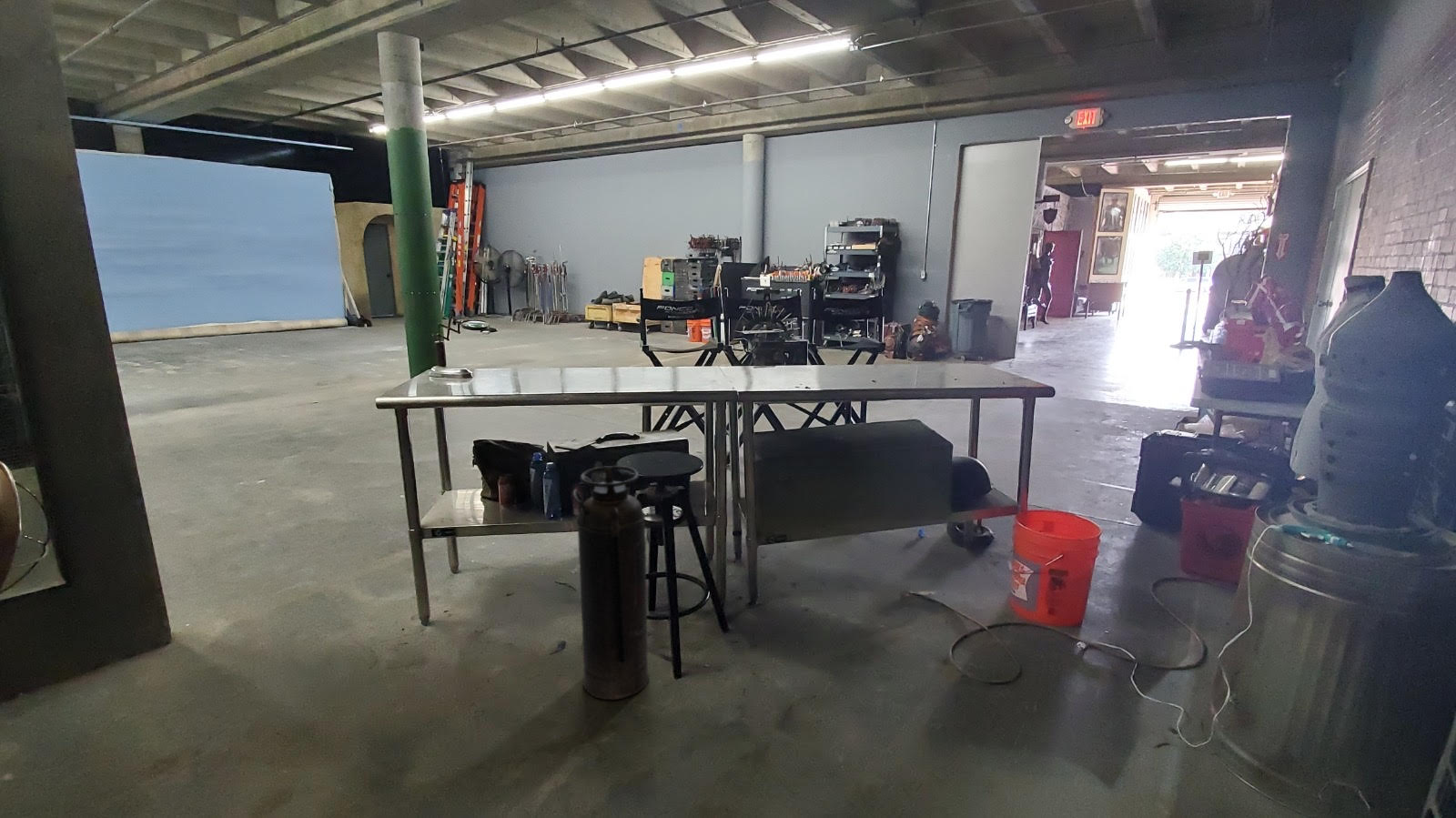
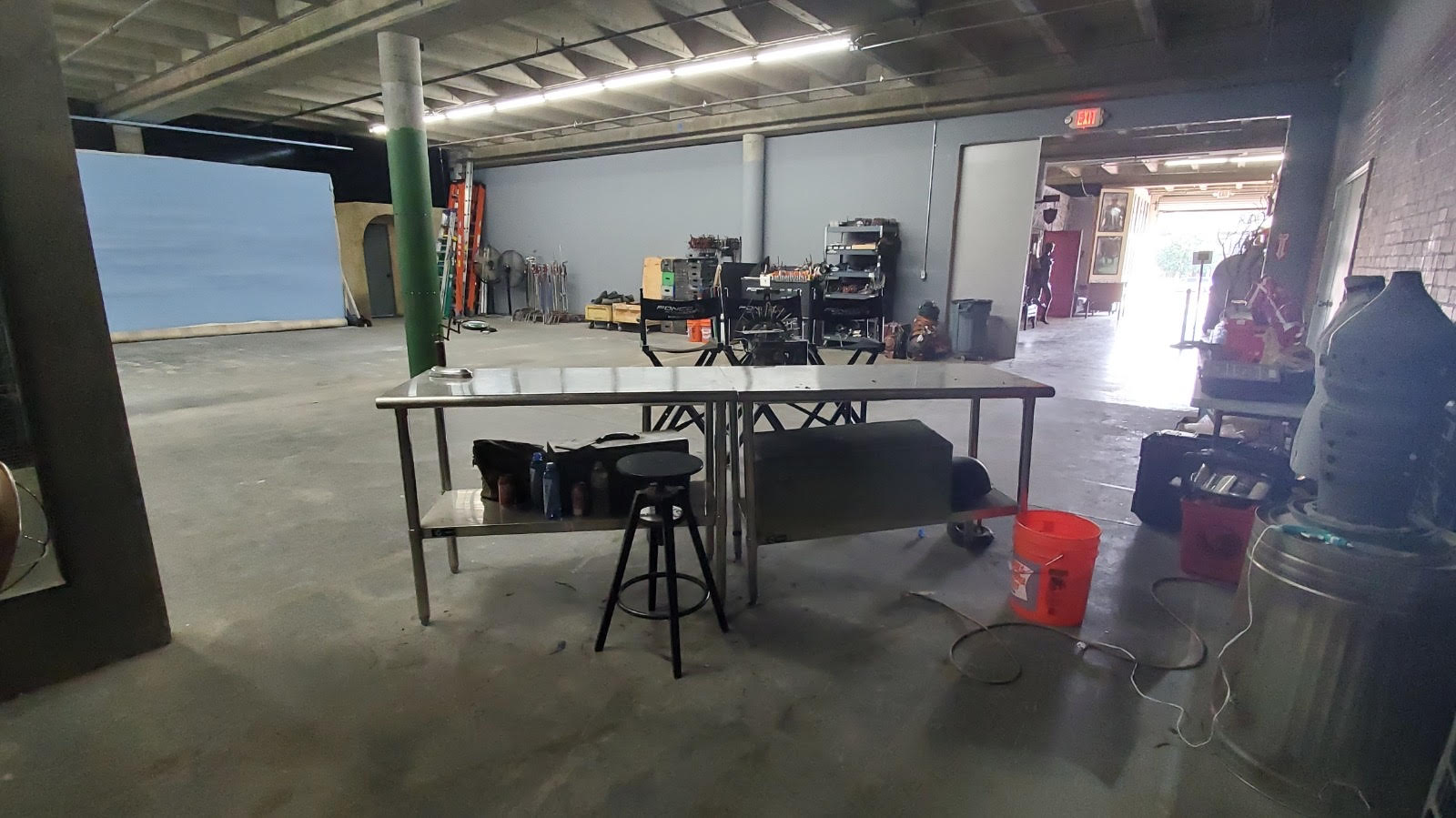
- fire extinguisher [571,465,650,701]
